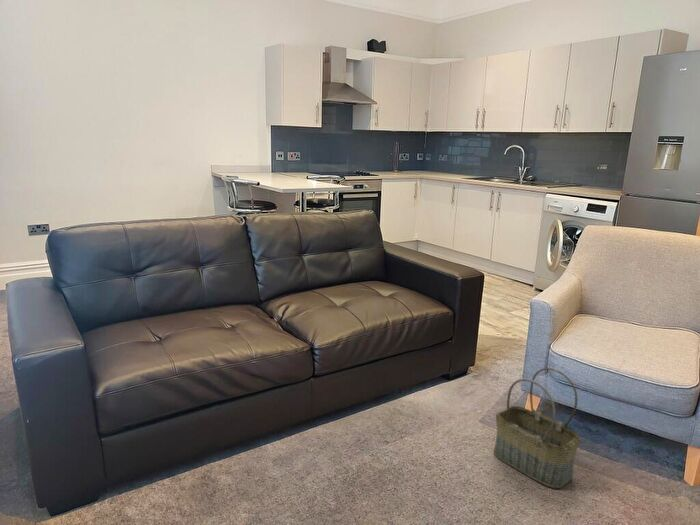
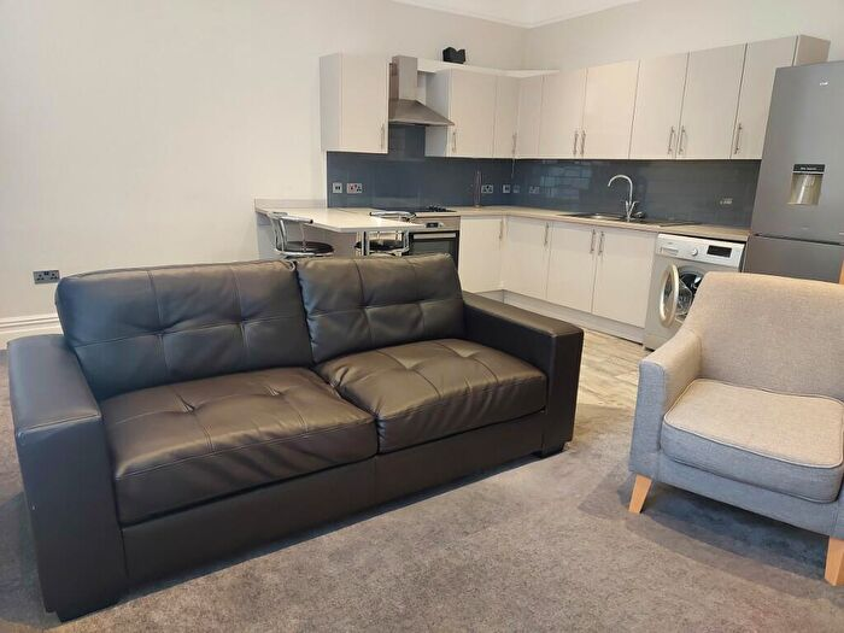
- basket [493,367,581,489]
